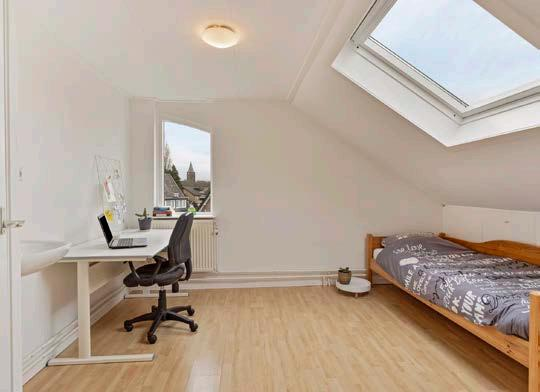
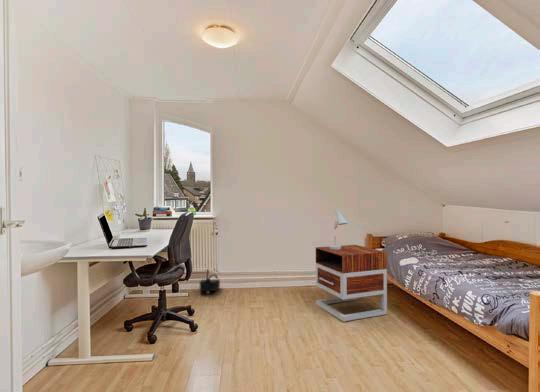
+ table lamp [328,210,348,249]
+ nightstand [315,244,388,322]
+ backpack [199,268,221,295]
